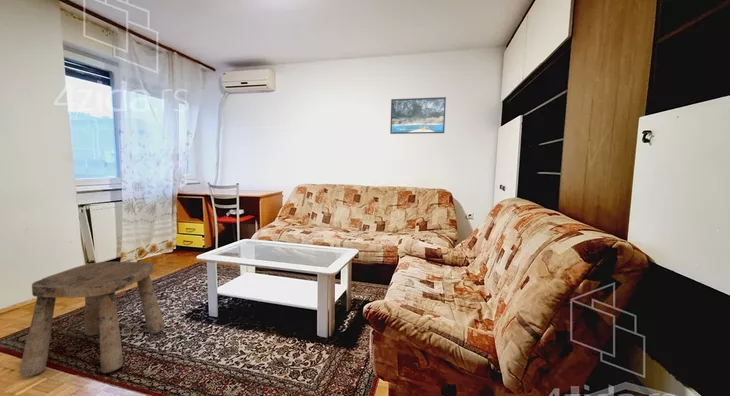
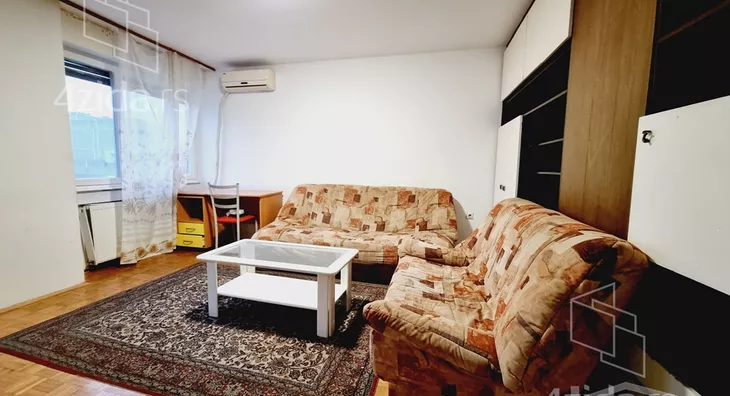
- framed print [389,96,447,135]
- stool [18,261,166,377]
